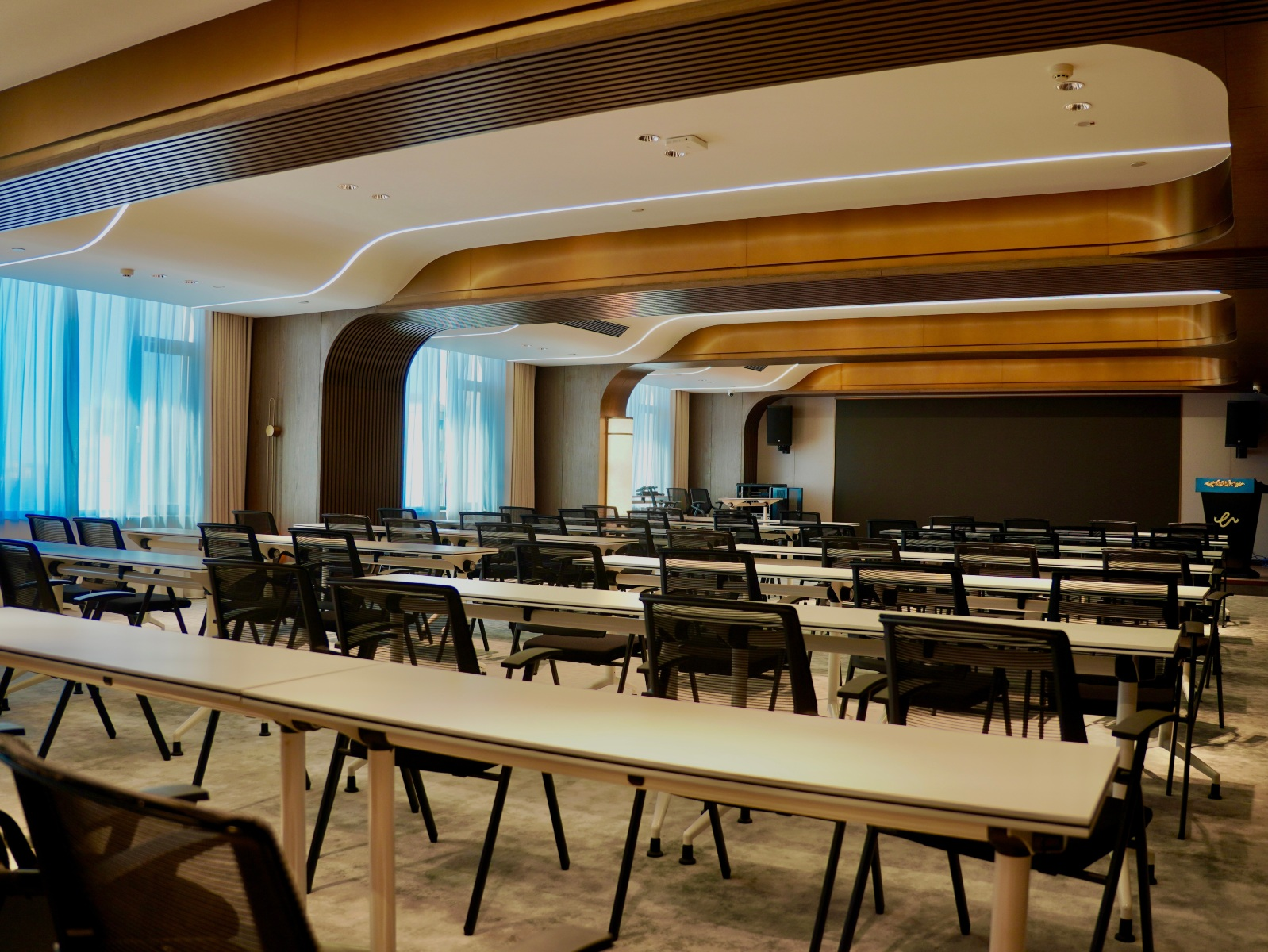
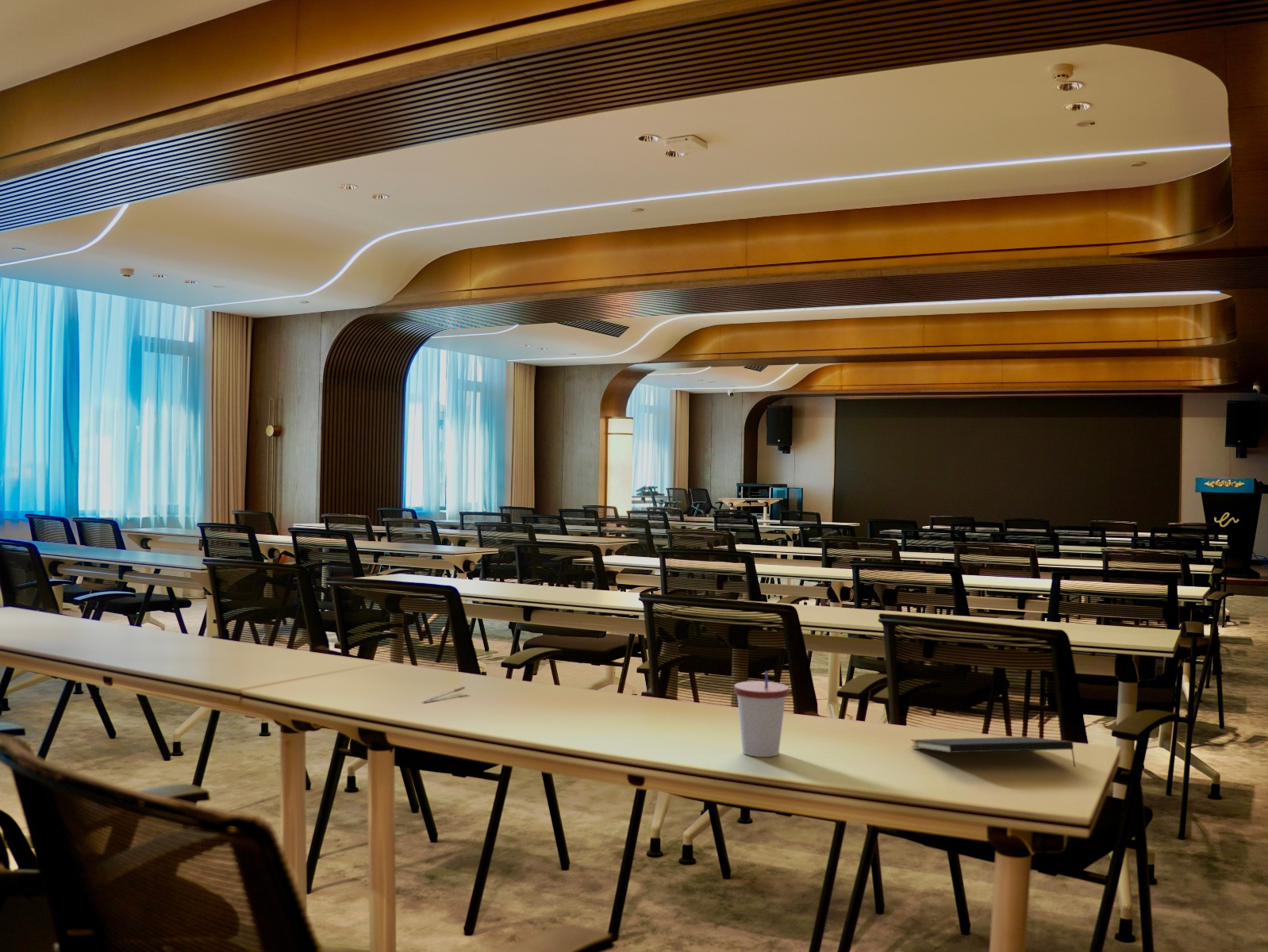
+ notepad [910,736,1077,768]
+ pen [422,685,466,703]
+ cup [733,670,790,758]
